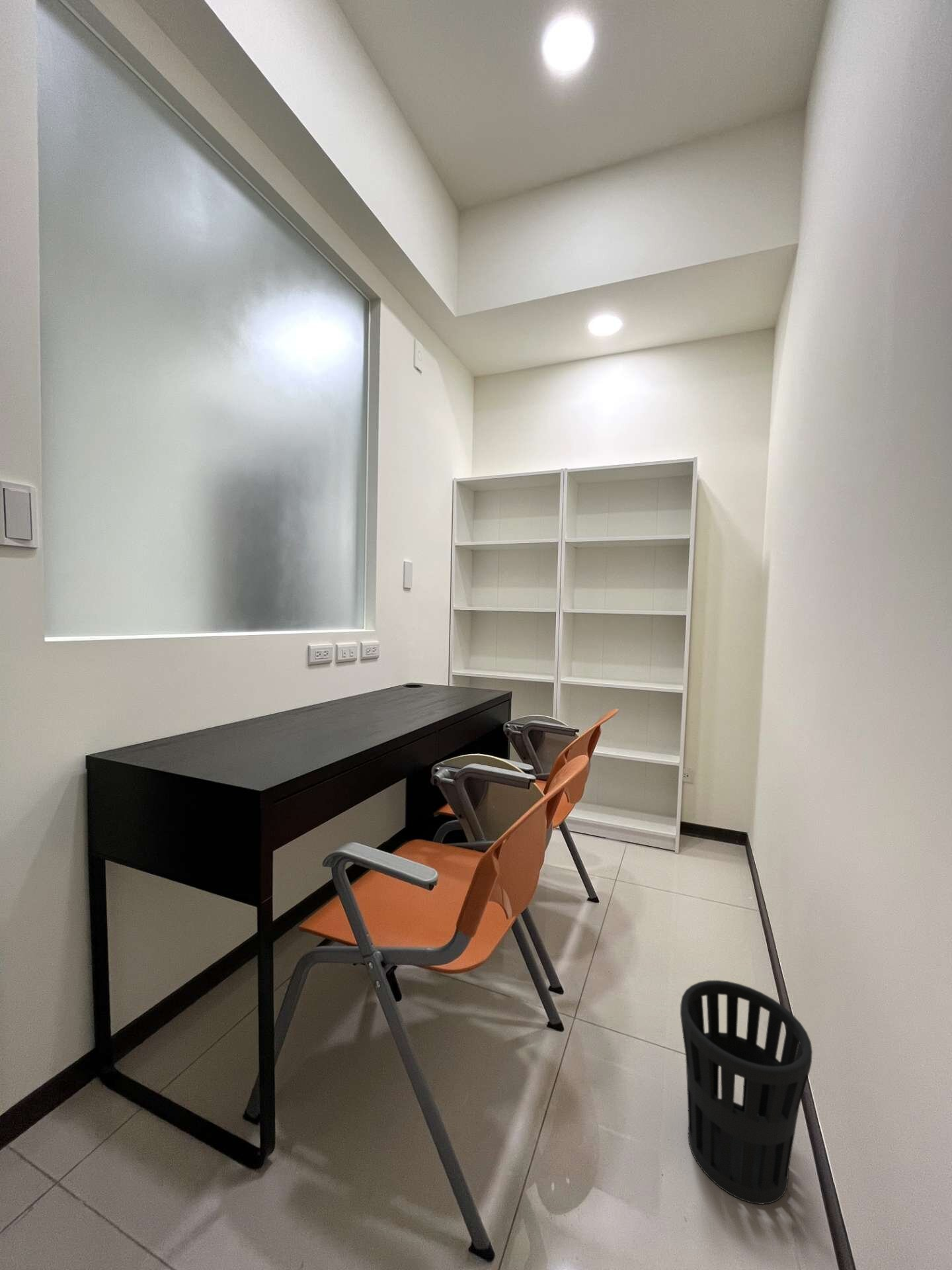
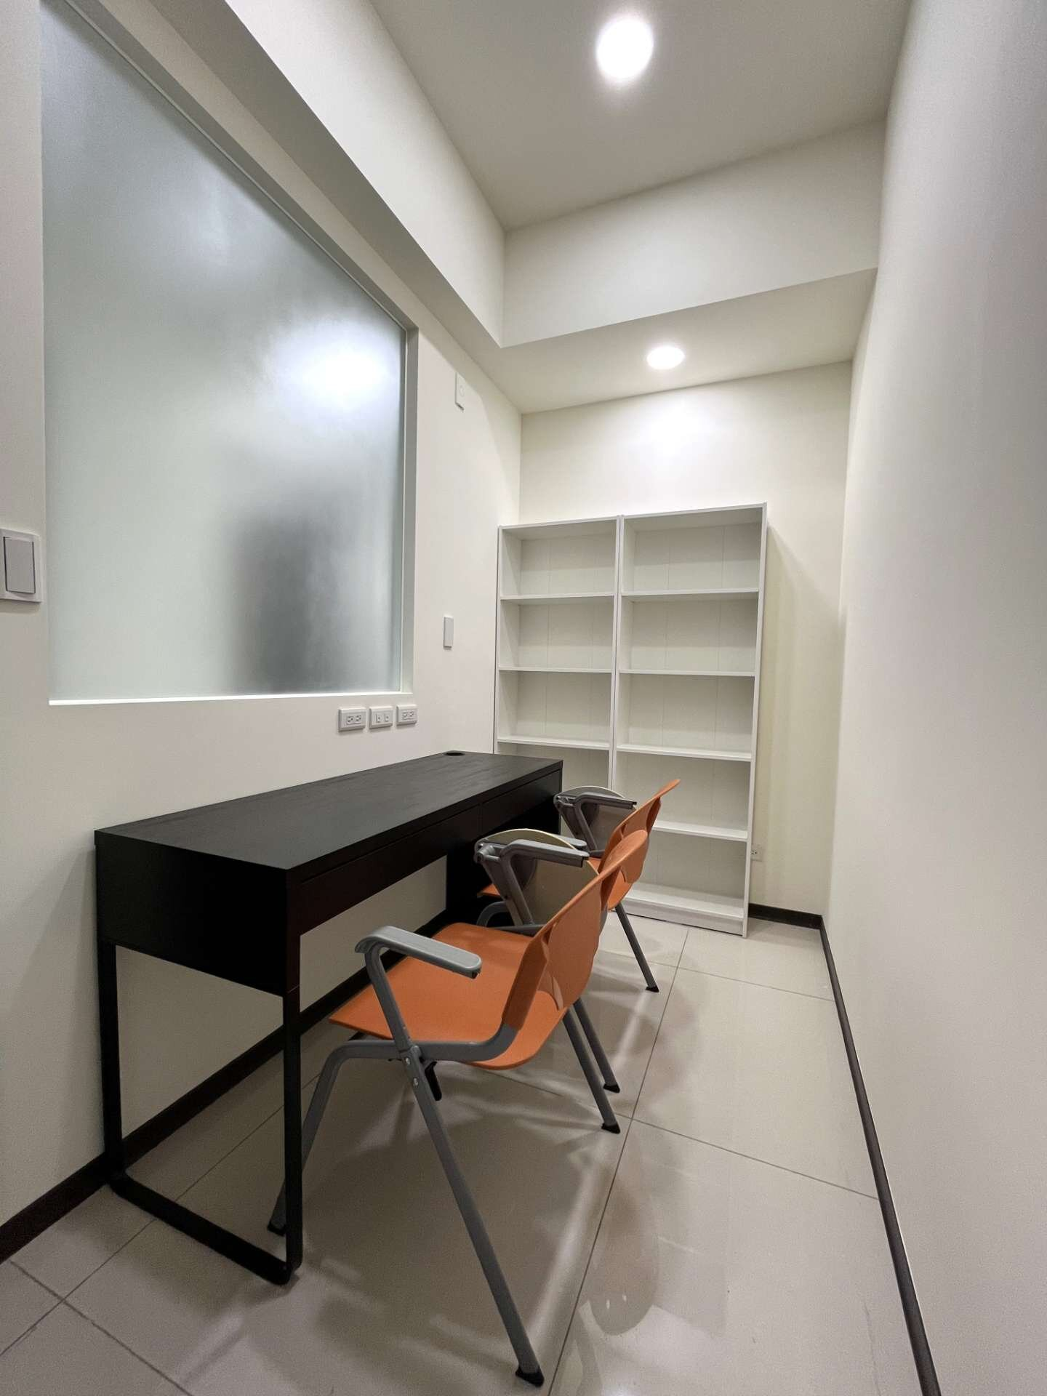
- wastebasket [680,980,813,1205]
